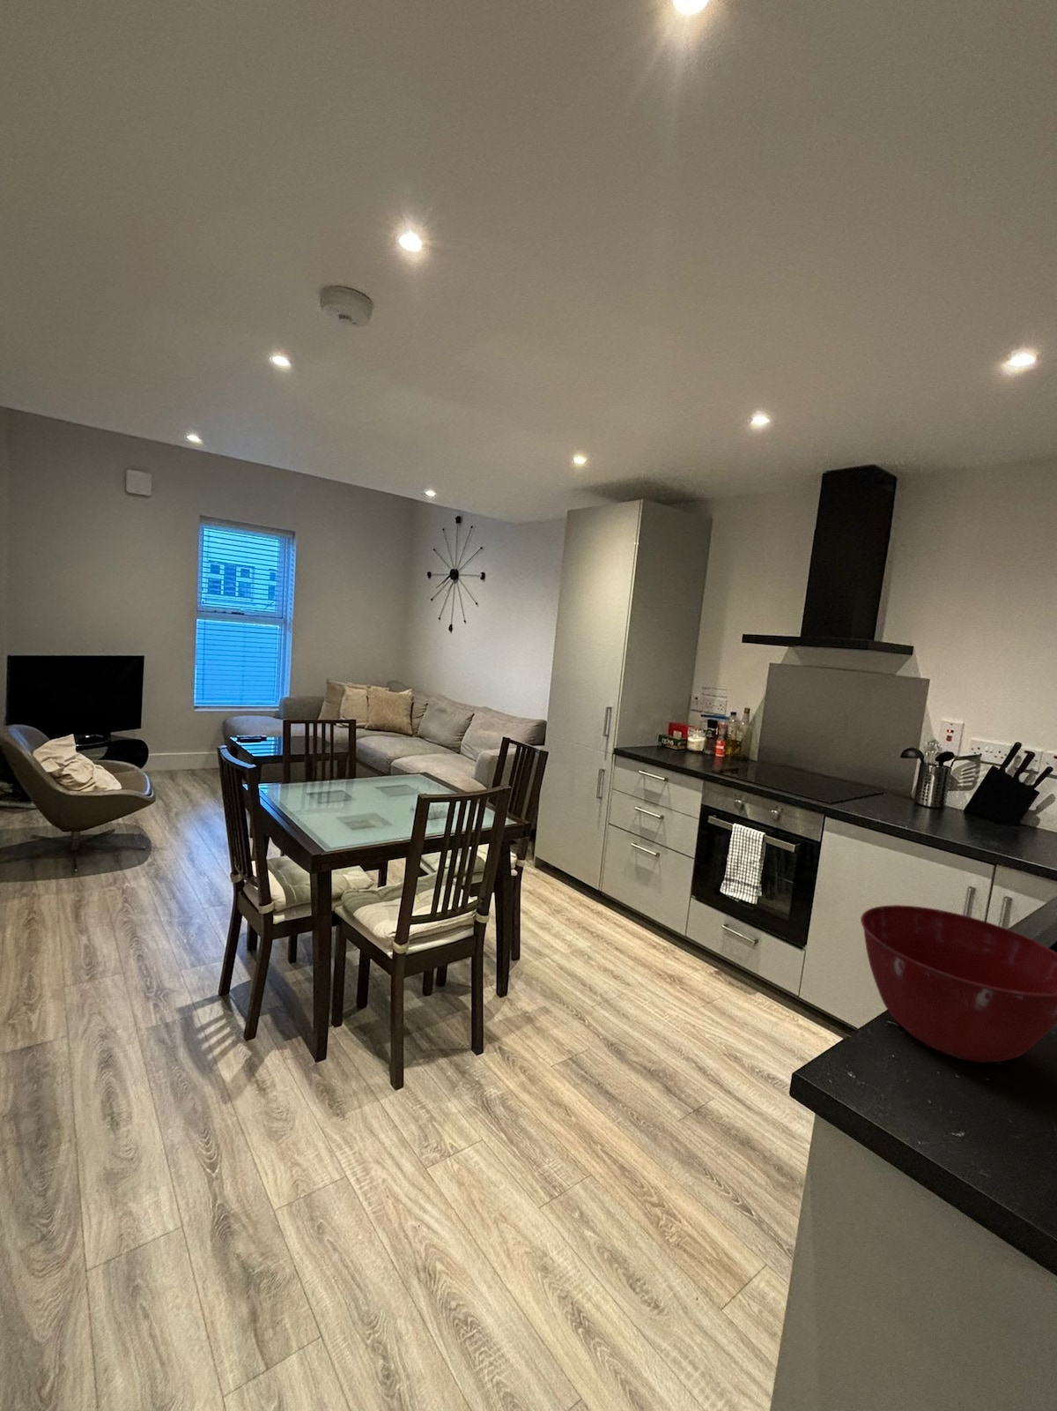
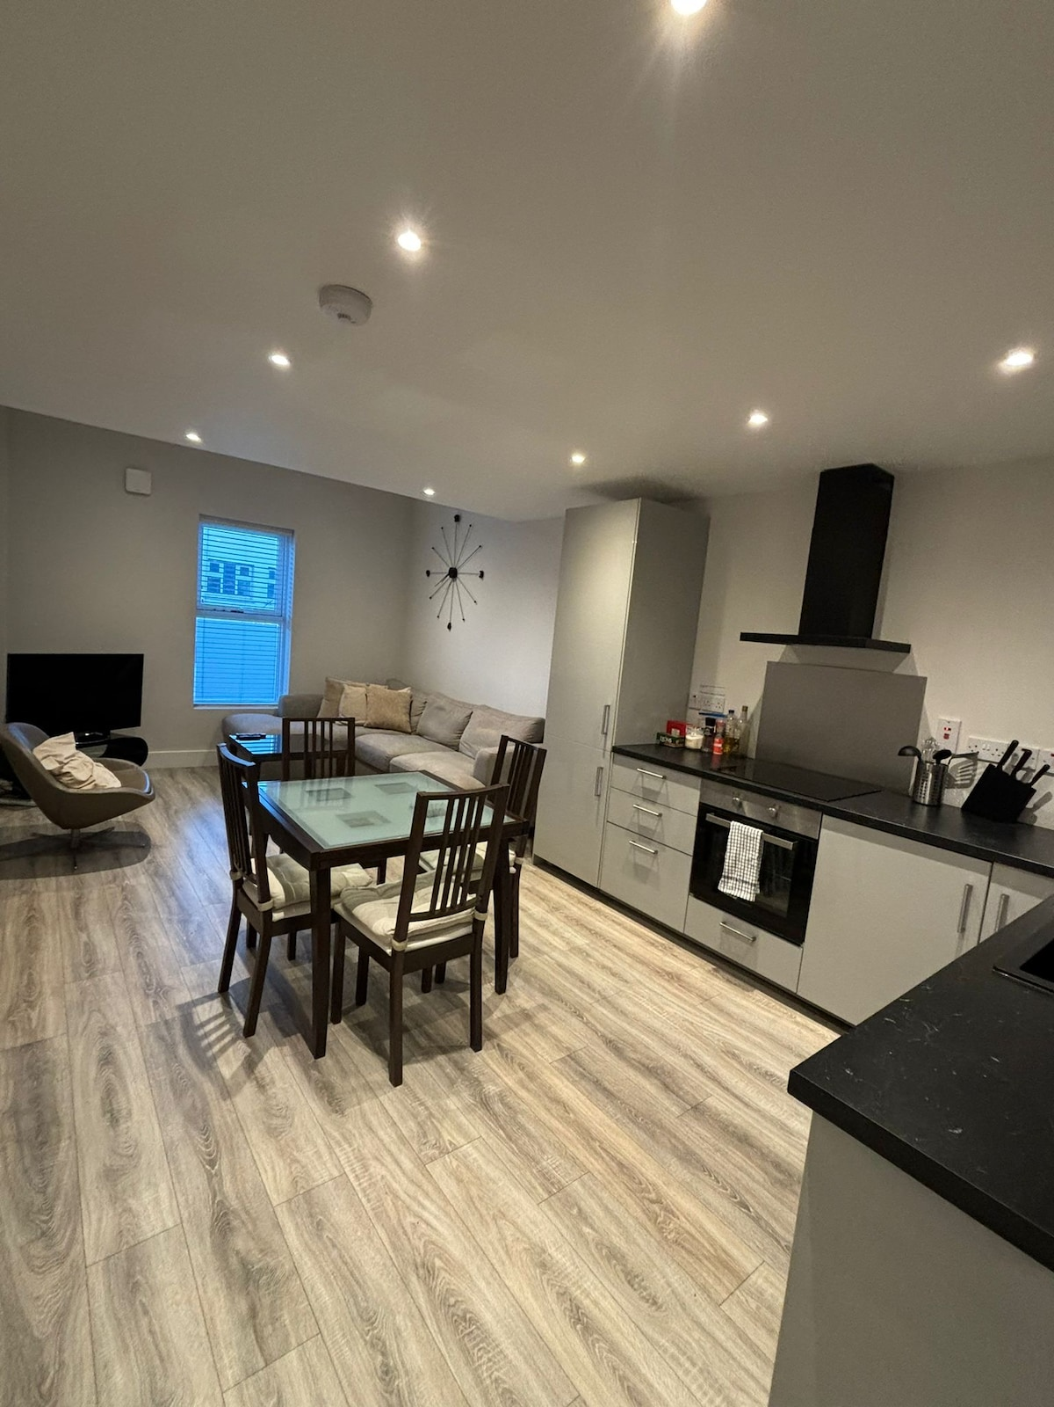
- mixing bowl [859,904,1057,1063]
